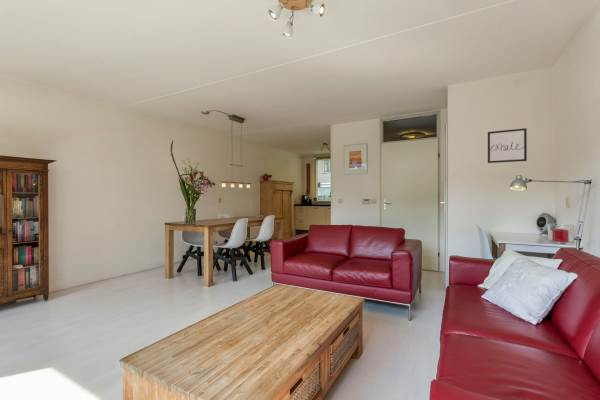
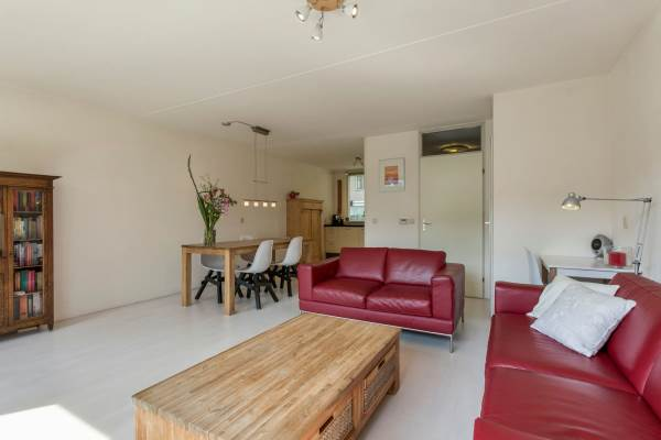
- wall art [487,127,528,164]
